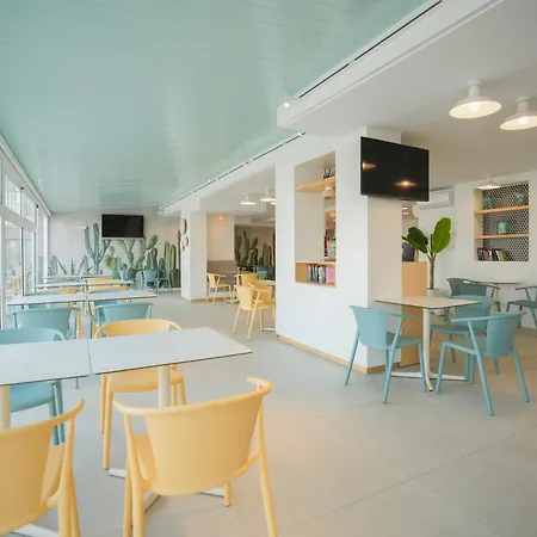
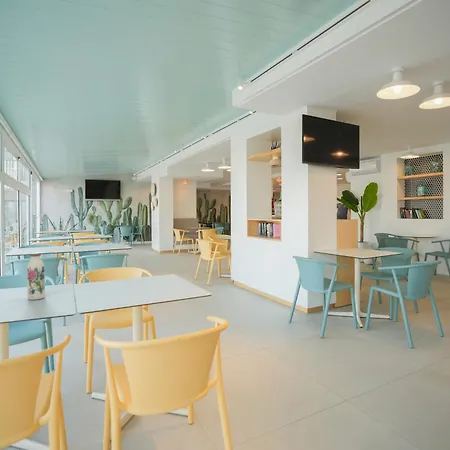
+ water bottle [26,252,46,301]
